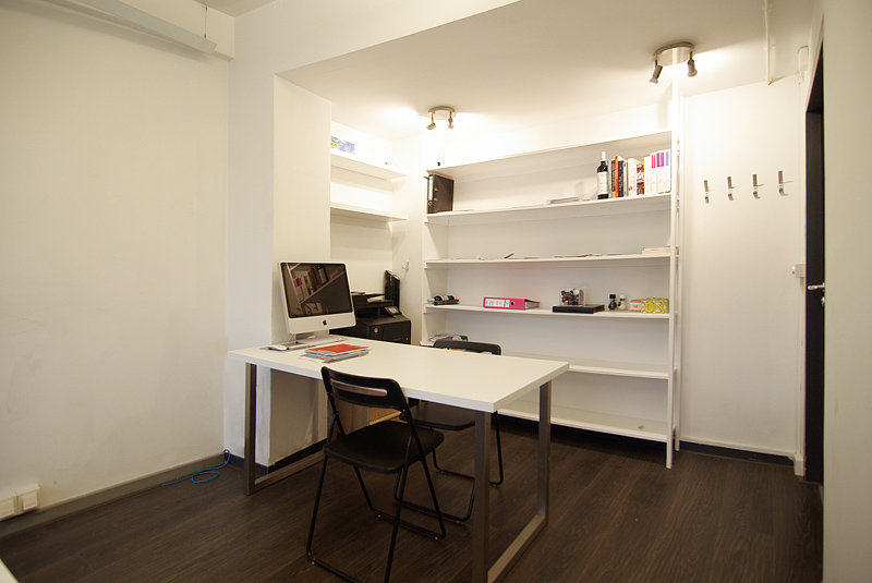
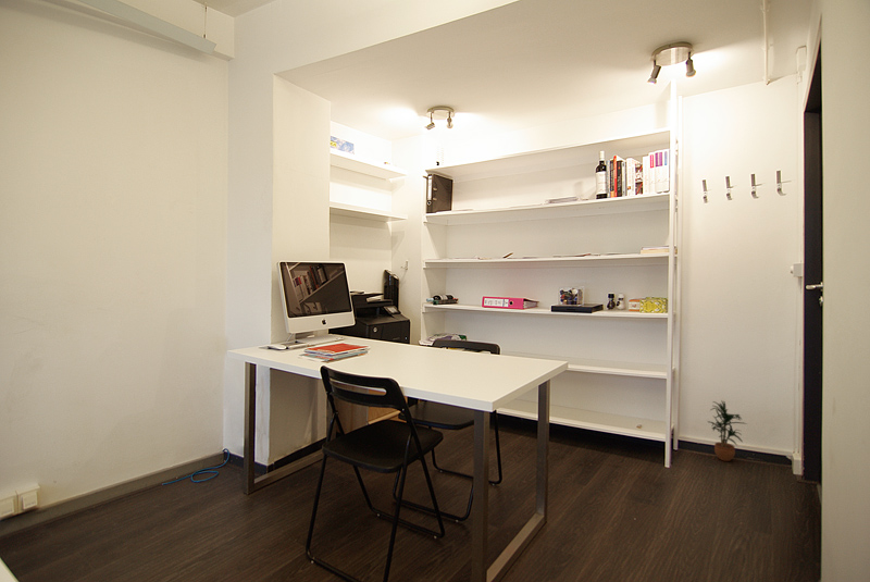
+ potted plant [707,399,747,462]
